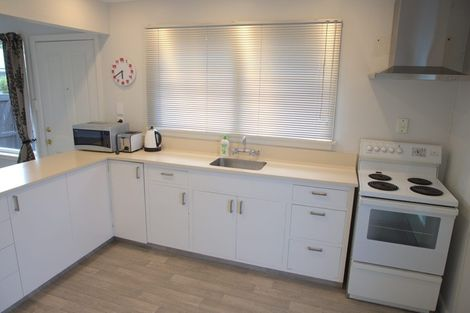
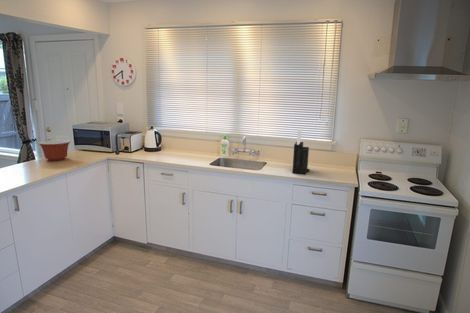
+ mixing bowl [38,139,71,162]
+ knife block [291,127,311,175]
